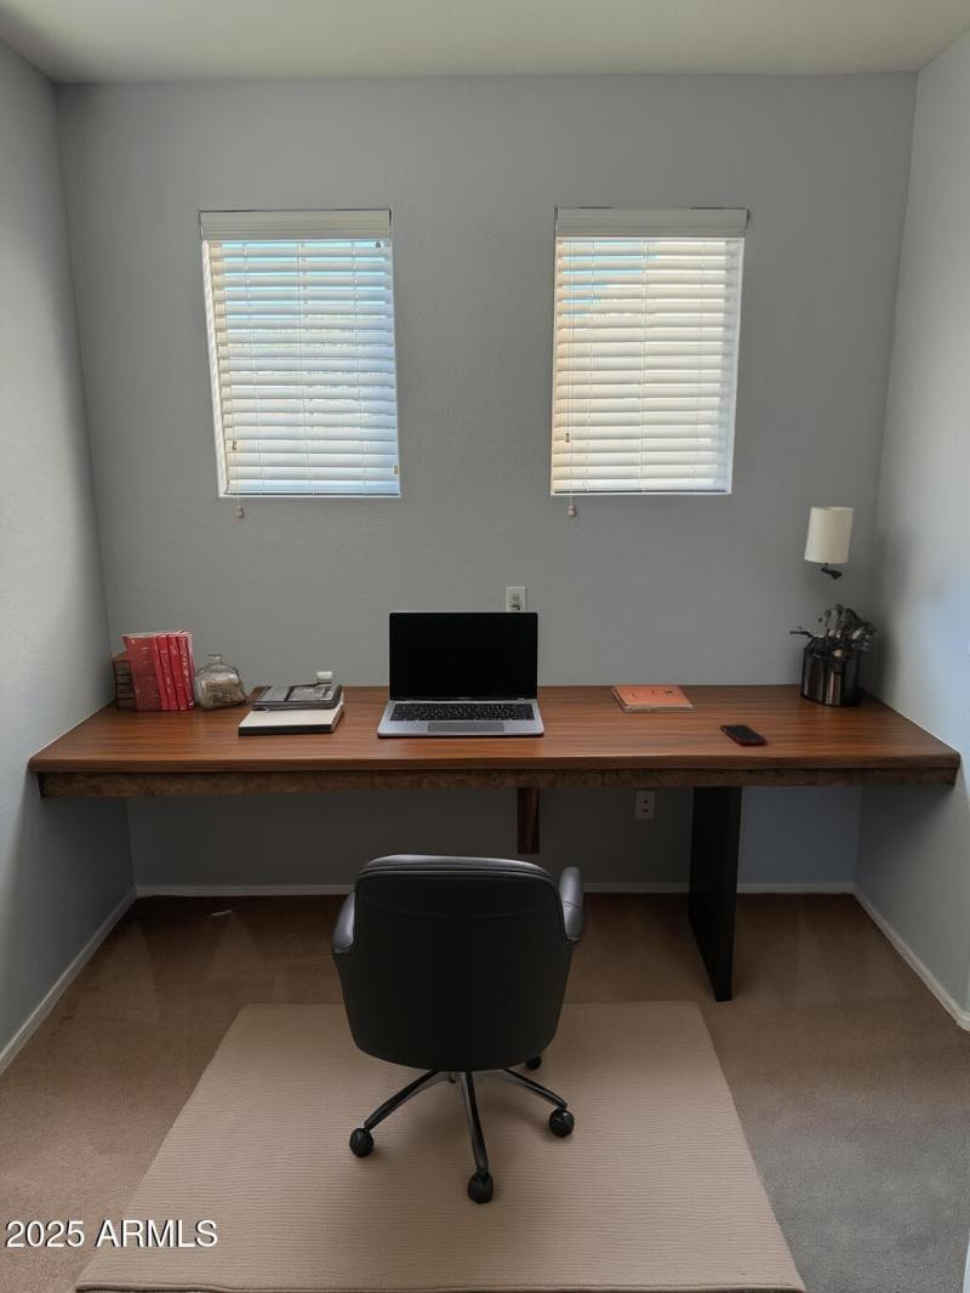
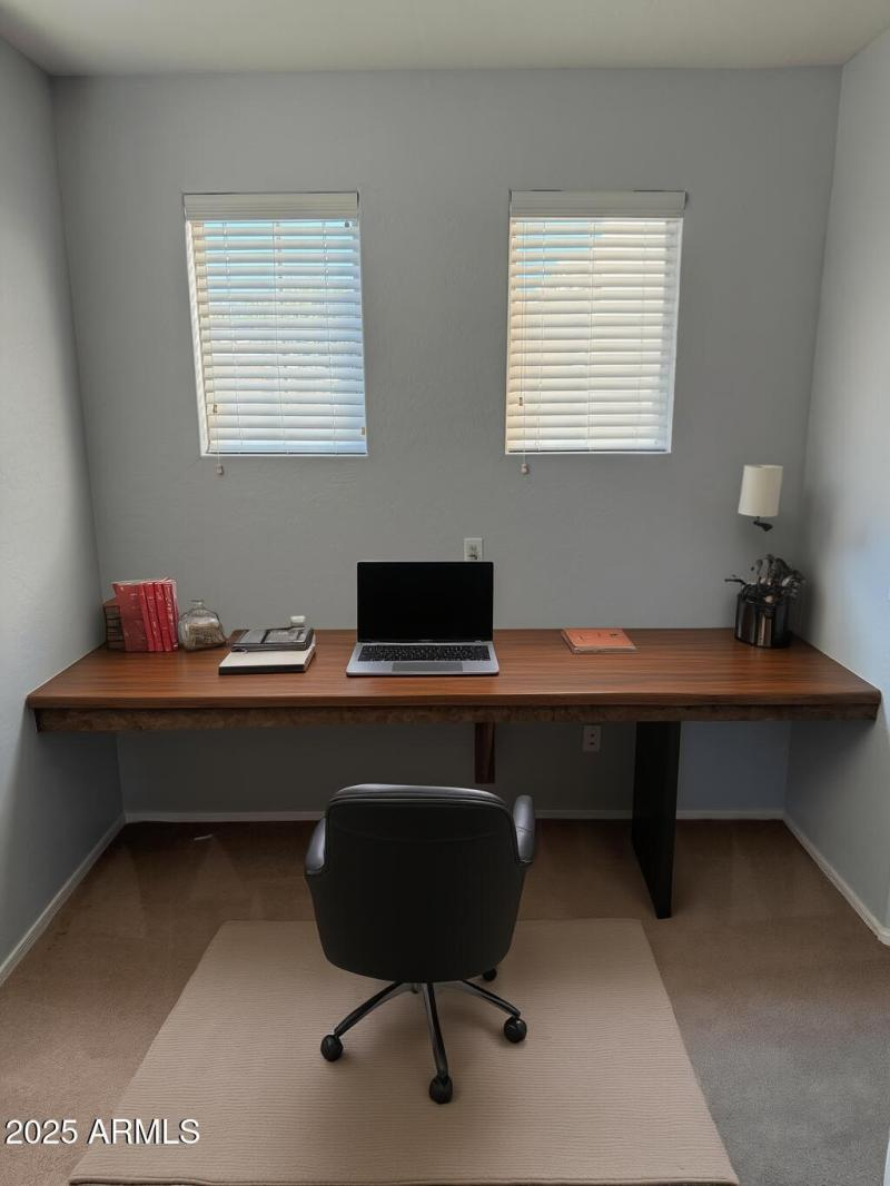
- cell phone [719,723,768,745]
